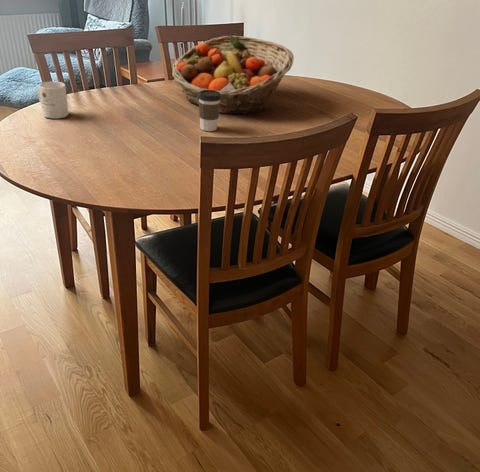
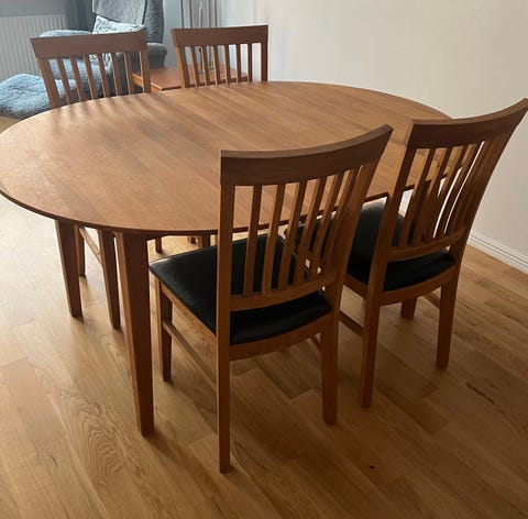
- mug [37,81,69,120]
- fruit basket [171,34,295,115]
- coffee cup [198,90,221,132]
